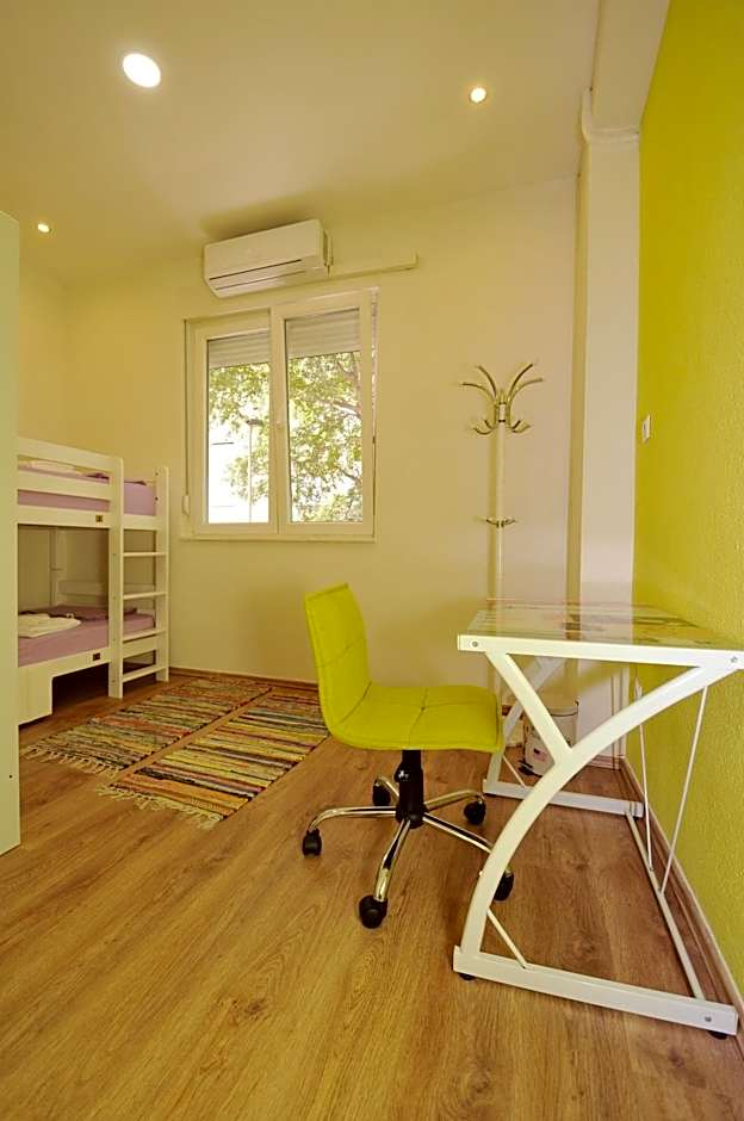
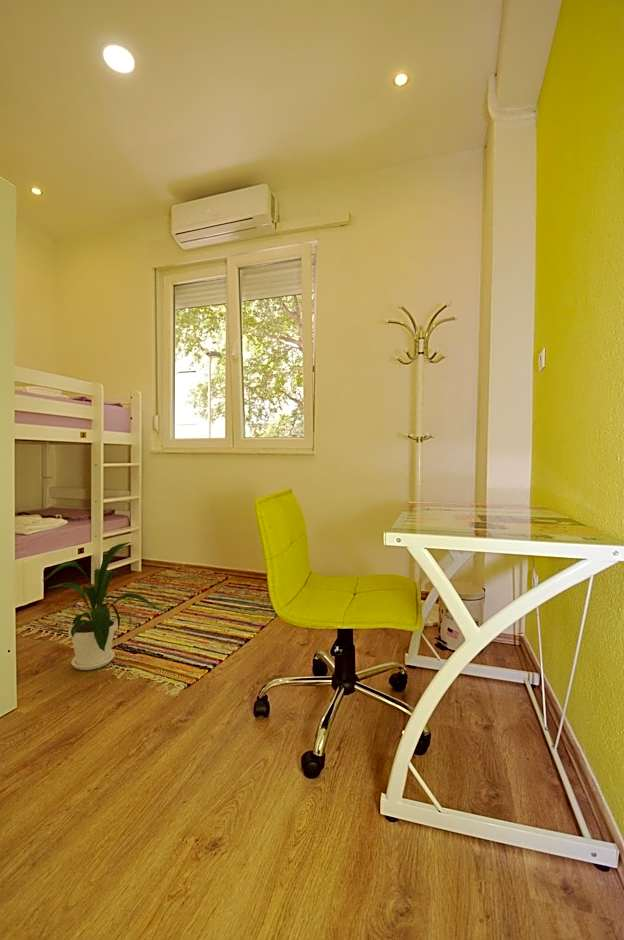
+ house plant [42,541,159,671]
